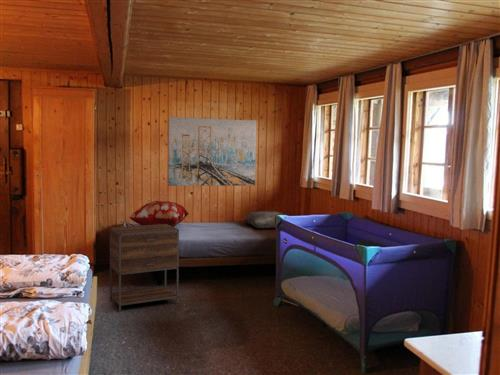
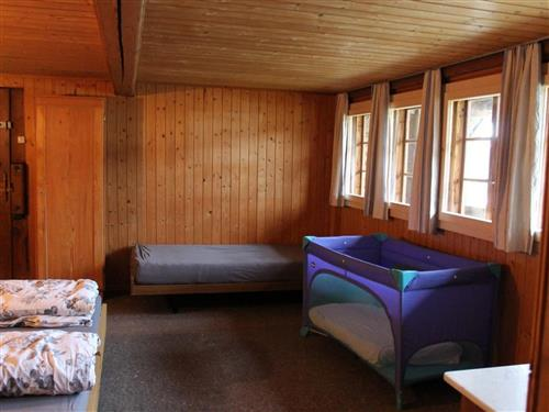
- nightstand [109,224,180,313]
- wall art [167,116,257,187]
- cushion [244,210,285,229]
- decorative pillow [129,200,190,228]
